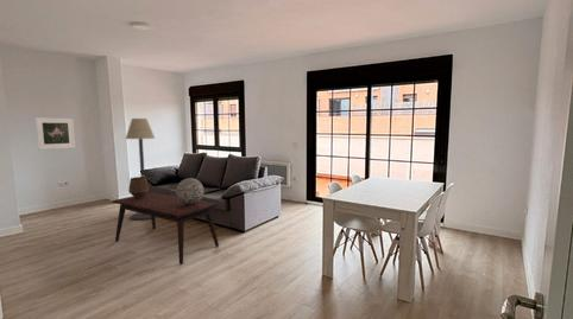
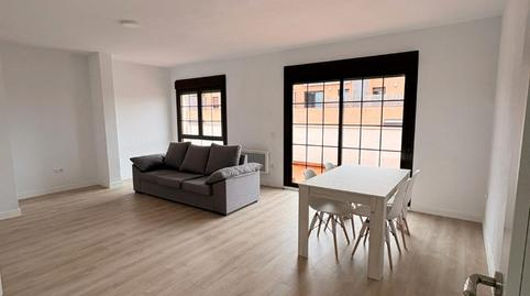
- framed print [34,116,76,151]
- decorative sphere [175,177,204,205]
- ceramic pot [127,176,150,199]
- floor lamp [125,117,156,221]
- coffee table [112,191,220,266]
